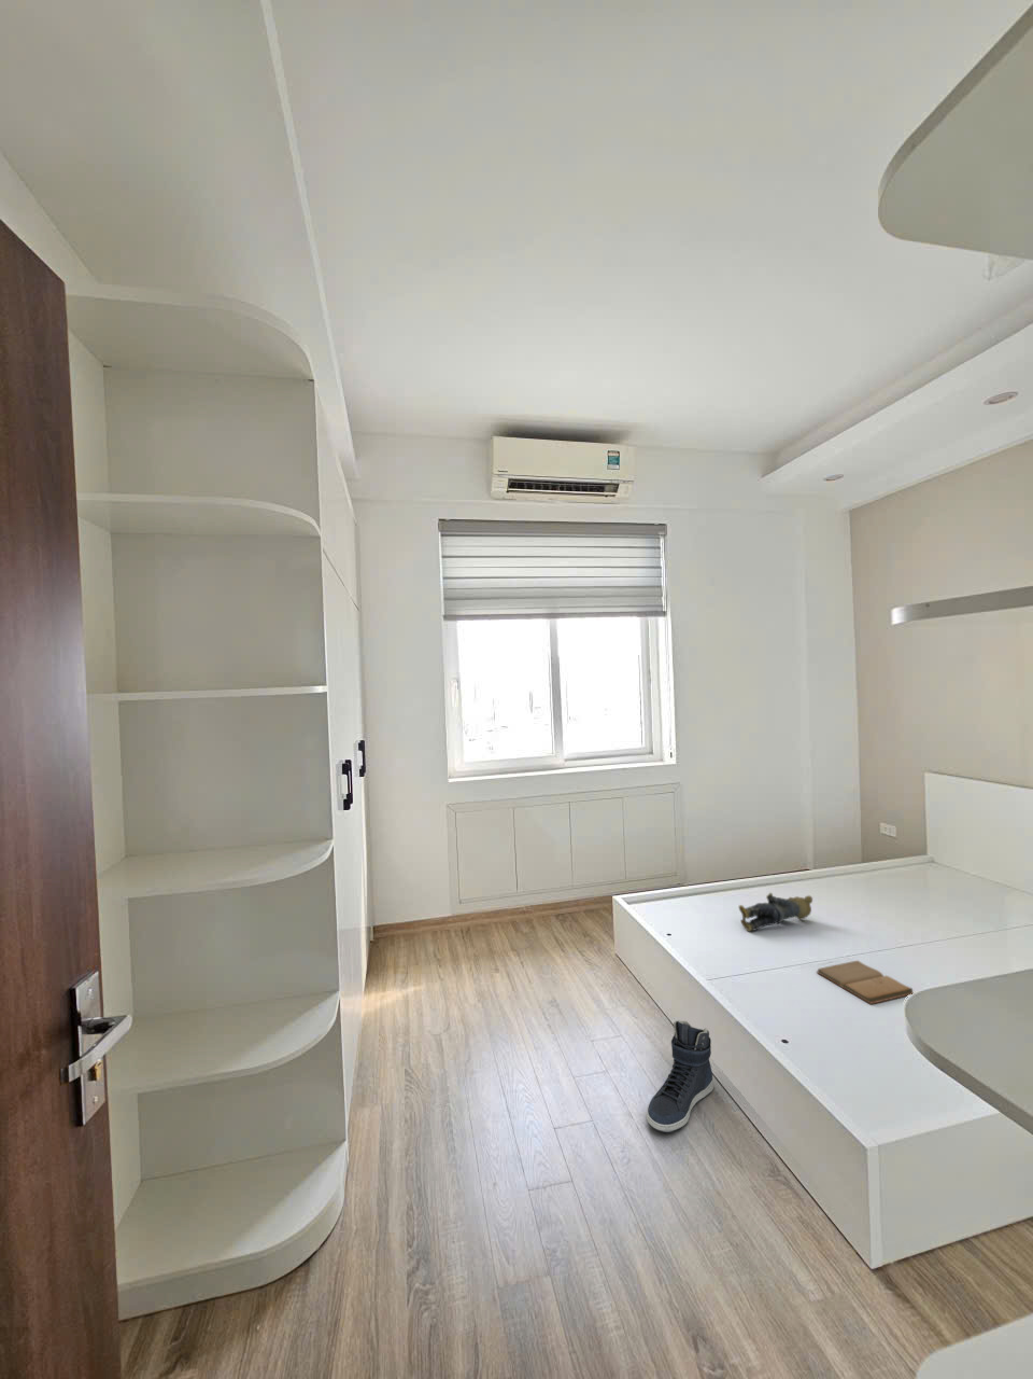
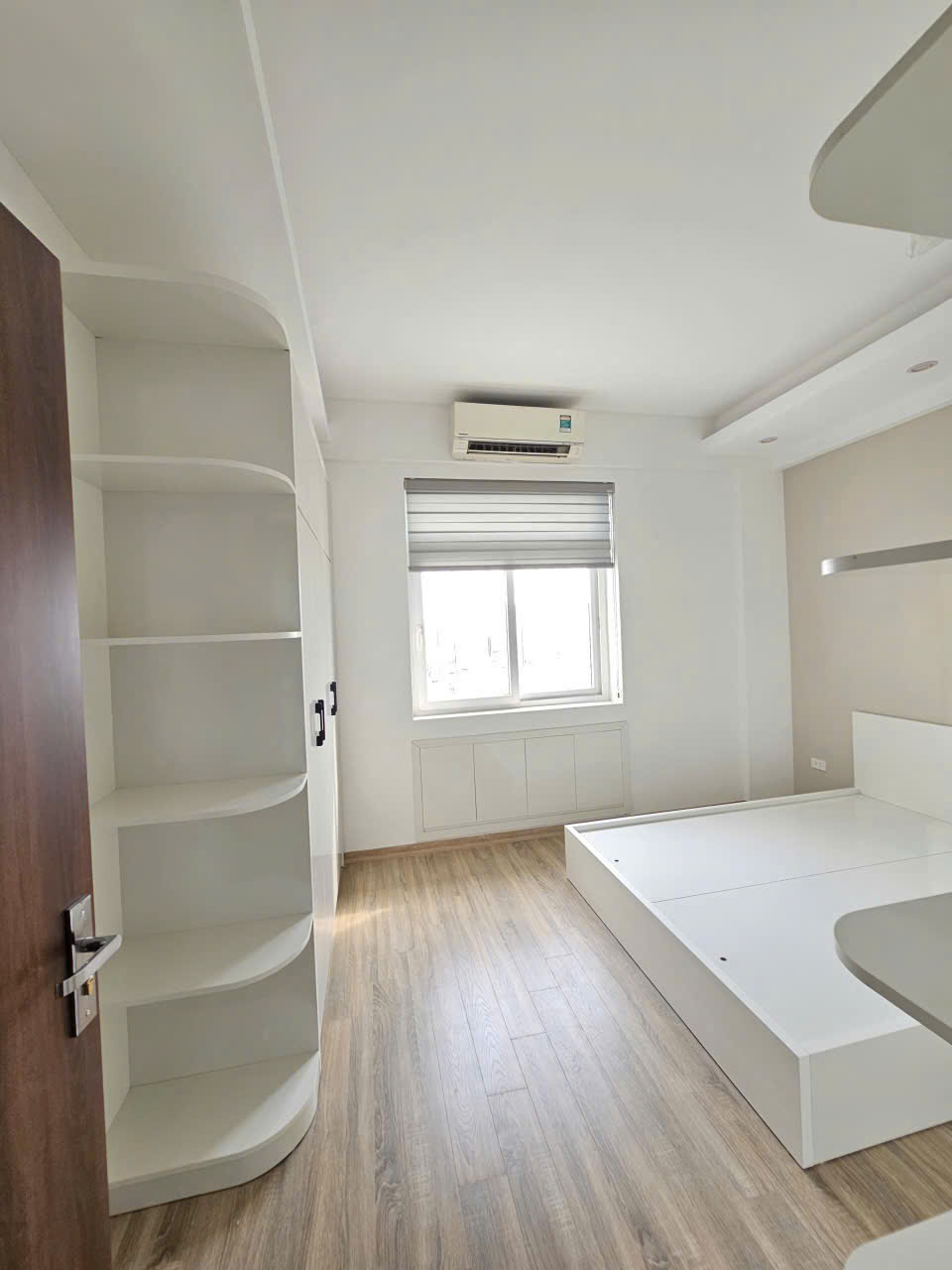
- teddy bear [738,893,814,932]
- sneaker [646,1021,714,1134]
- book [816,960,915,1005]
